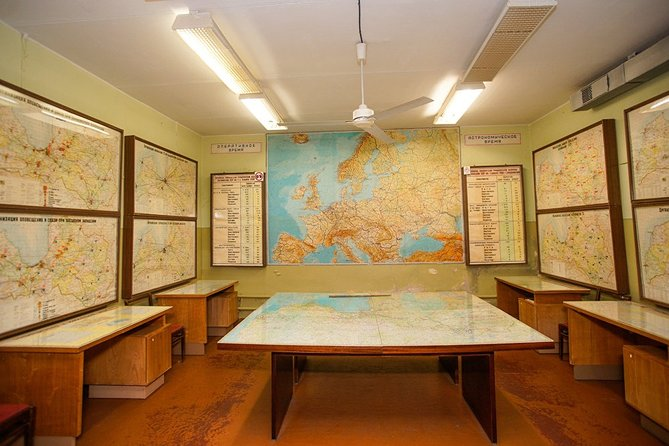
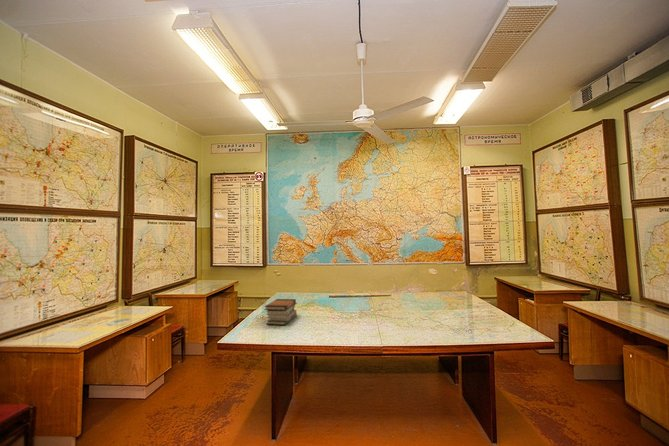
+ book stack [263,298,298,326]
